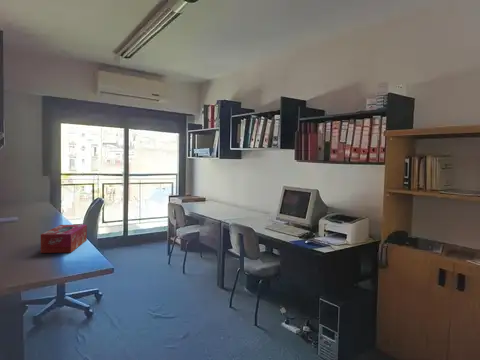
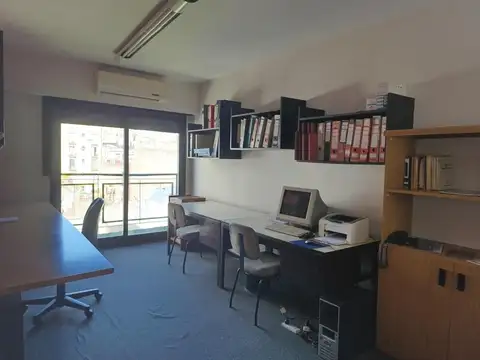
- tissue box [40,224,88,254]
